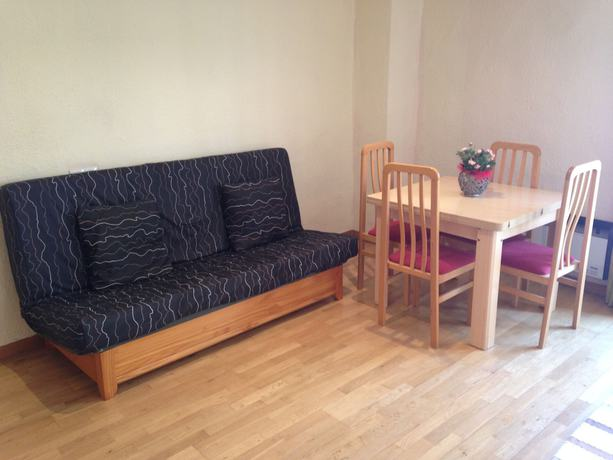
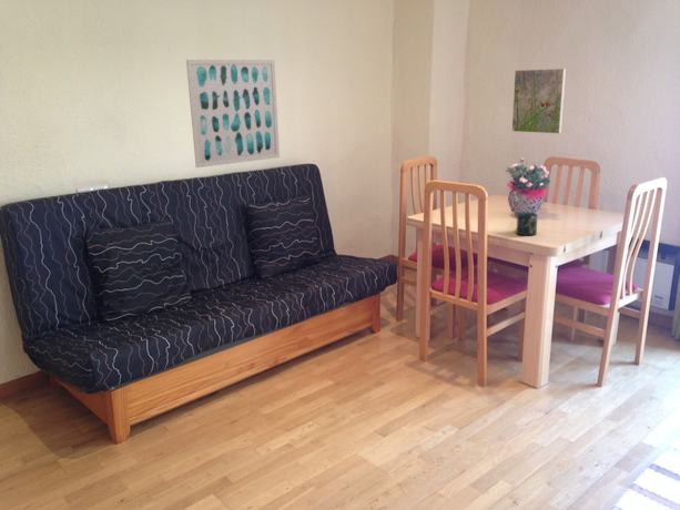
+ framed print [510,68,568,135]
+ wall art [185,59,281,169]
+ cup [516,211,539,236]
